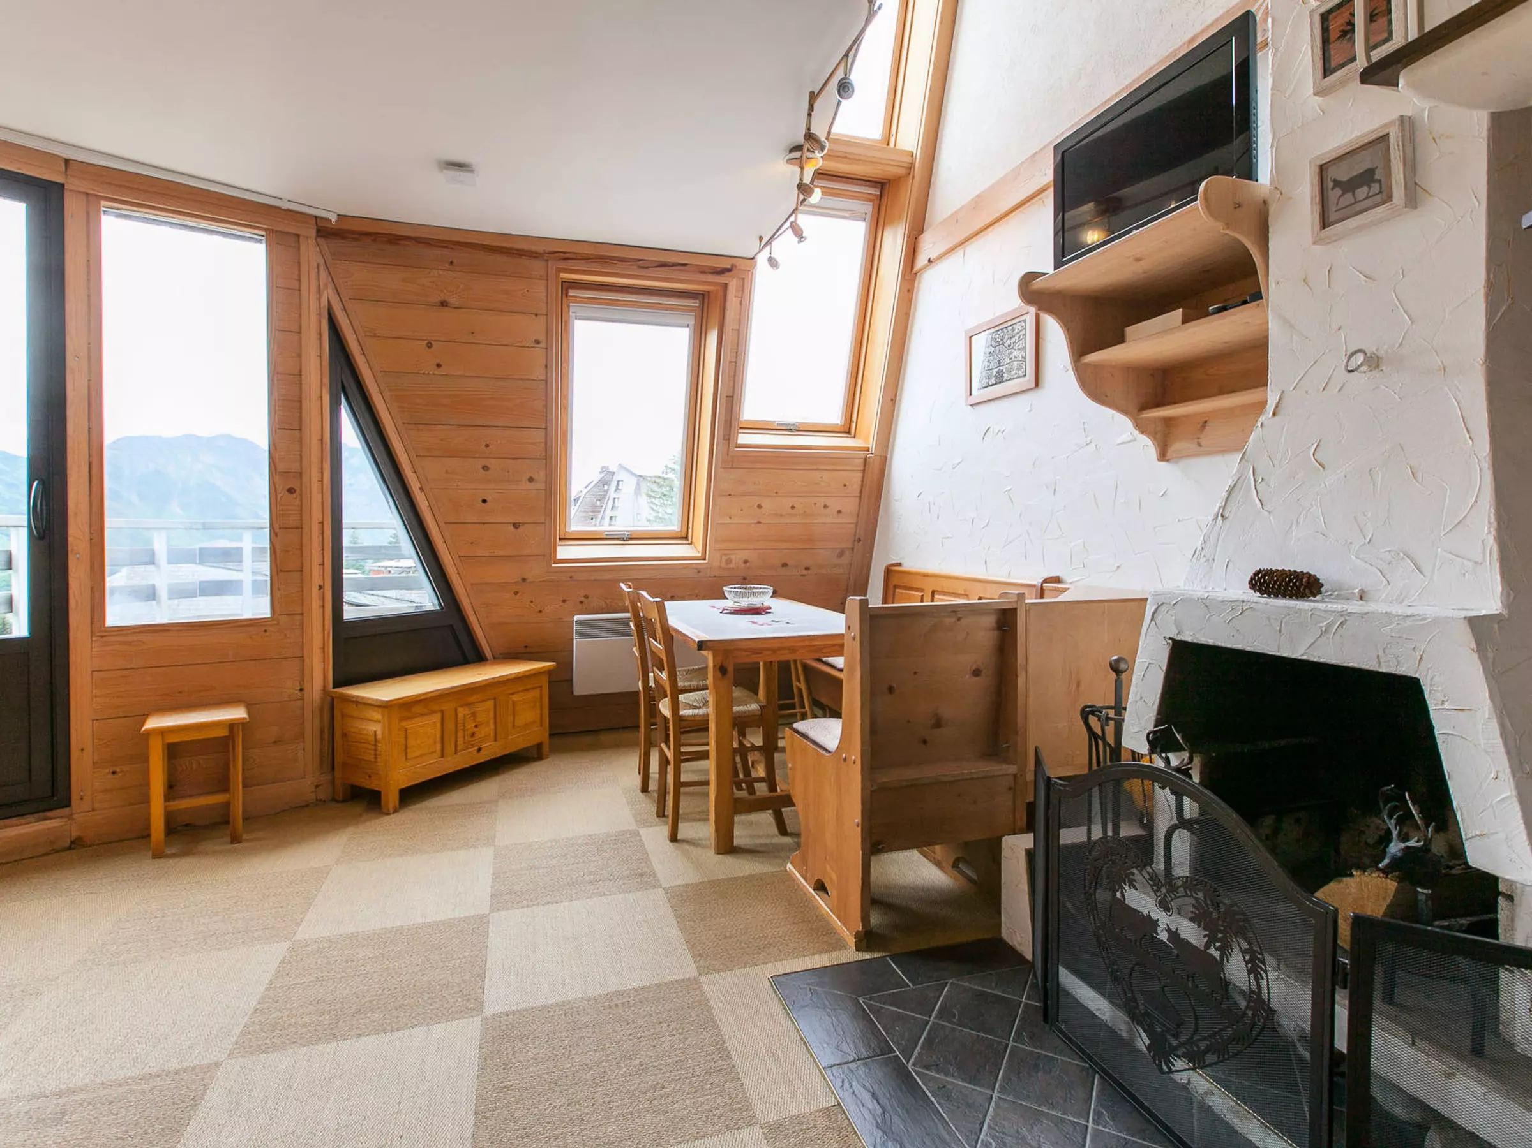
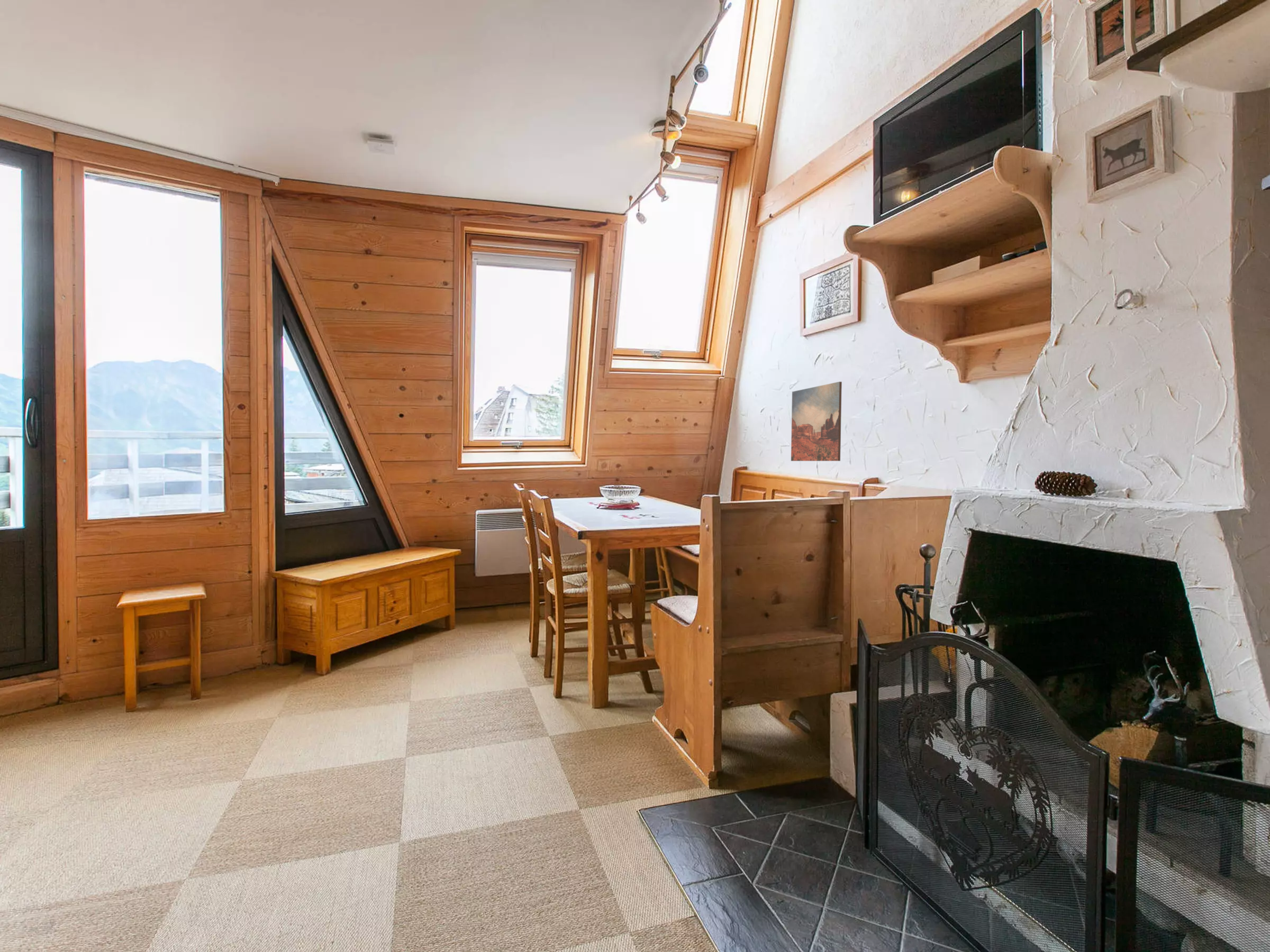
+ wall art [791,381,842,462]
